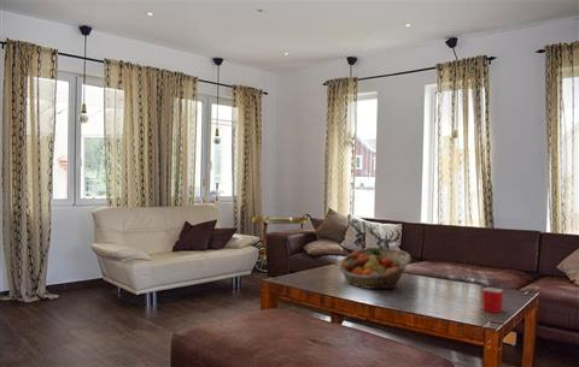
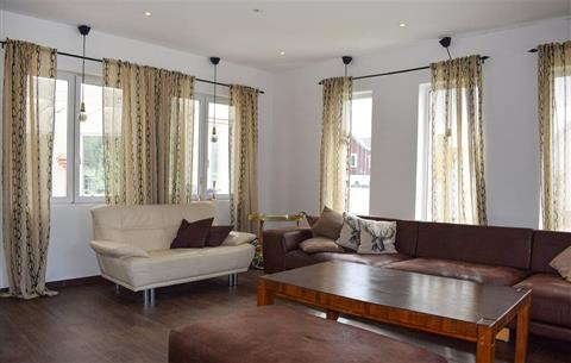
- mug [482,286,504,314]
- fruit basket [337,247,411,290]
